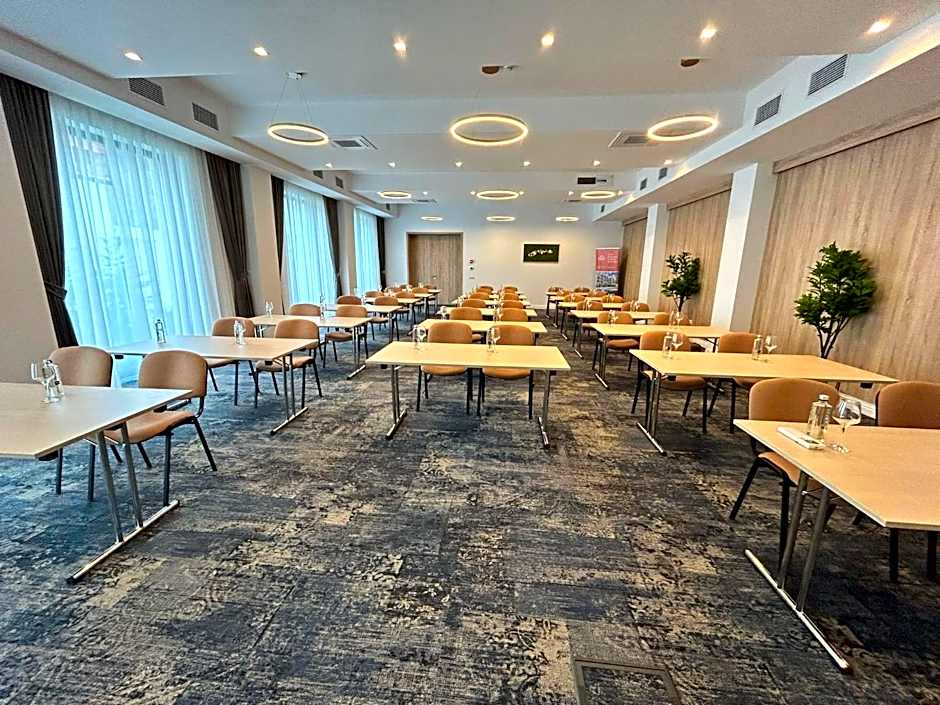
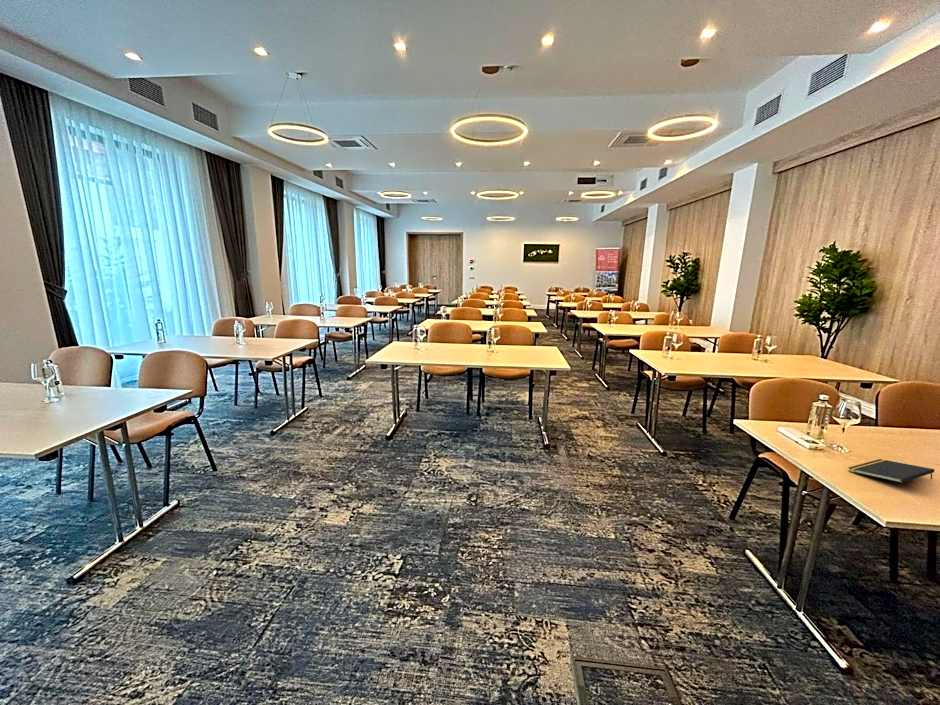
+ notepad [847,458,935,484]
